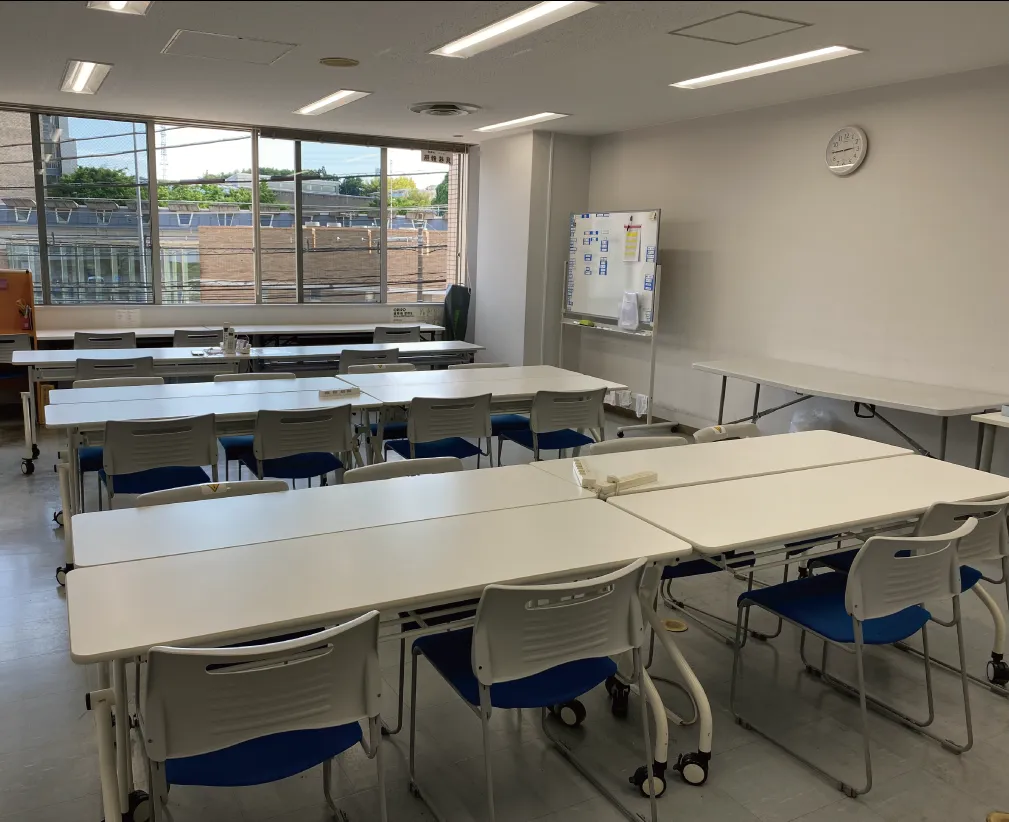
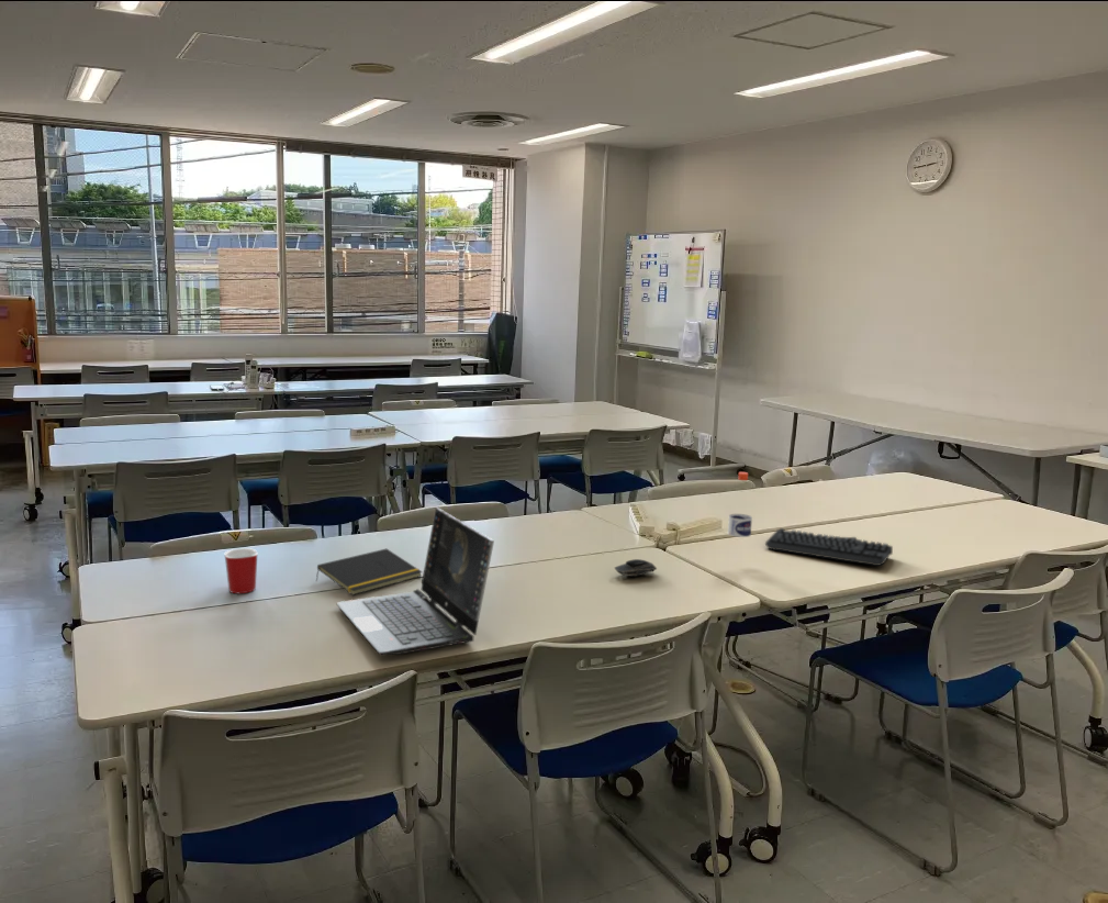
+ keyboard [764,527,894,567]
+ computer mouse [614,558,658,578]
+ laptop computer [336,506,495,656]
+ notepad [315,548,423,597]
+ water bottle [727,471,753,538]
+ mug [224,547,258,594]
